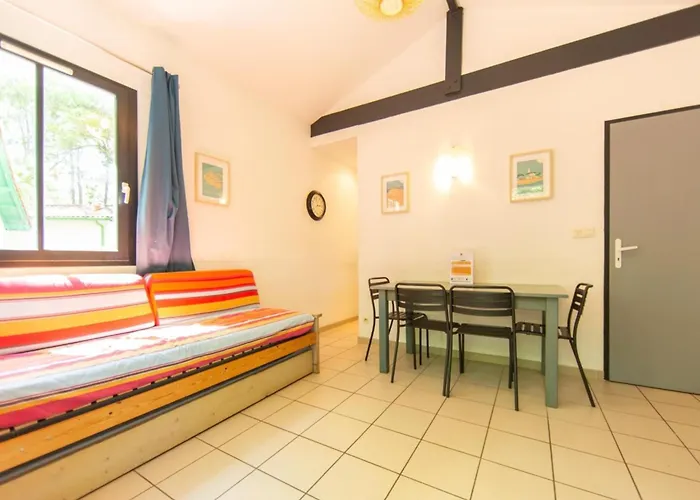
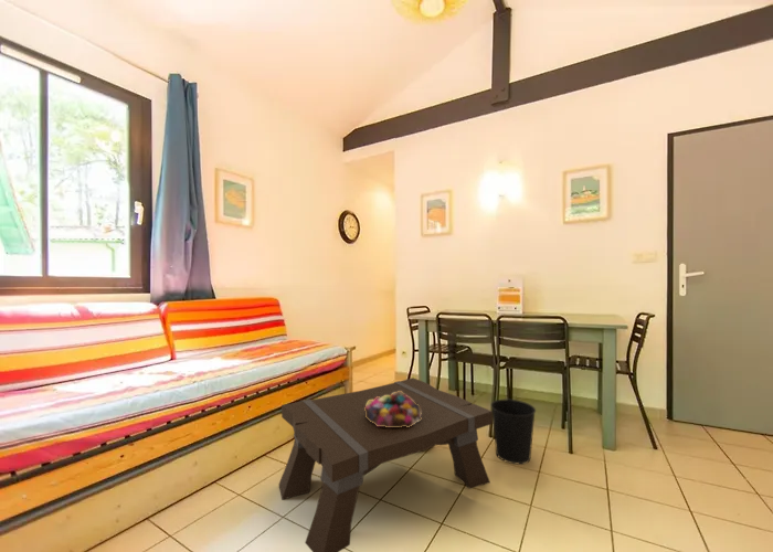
+ coffee table [278,376,494,552]
+ wastebasket [490,399,537,465]
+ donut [364,391,422,427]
